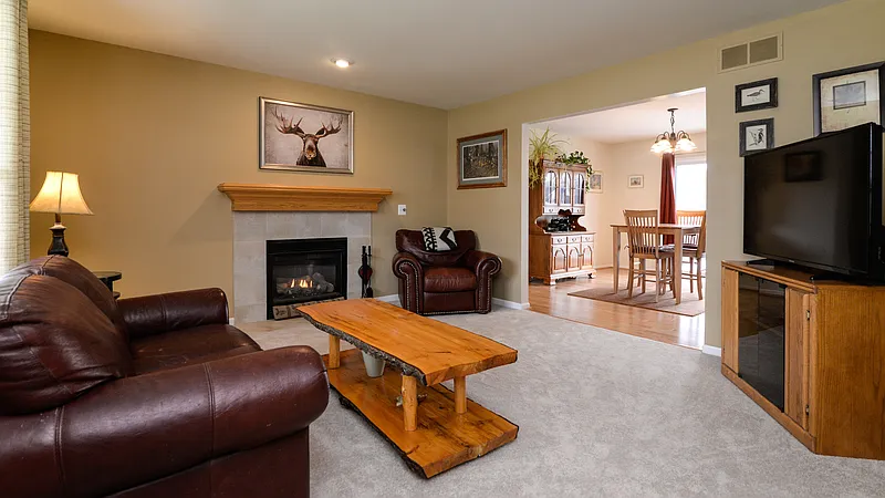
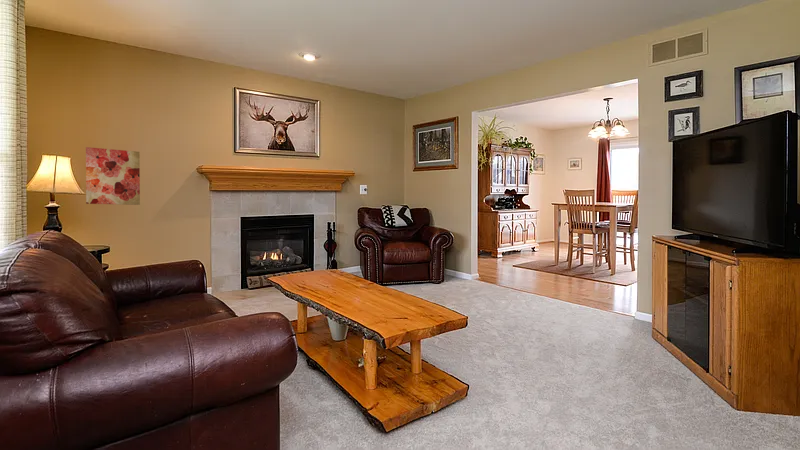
+ wall art [85,146,141,206]
